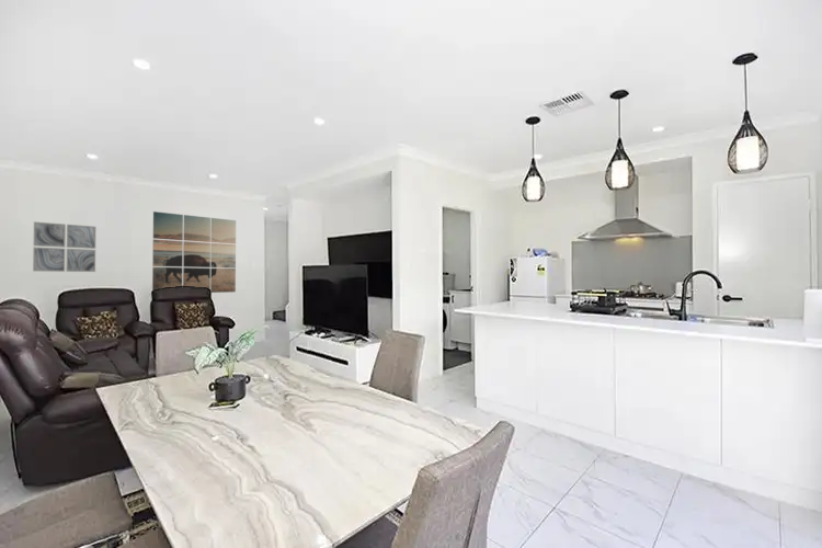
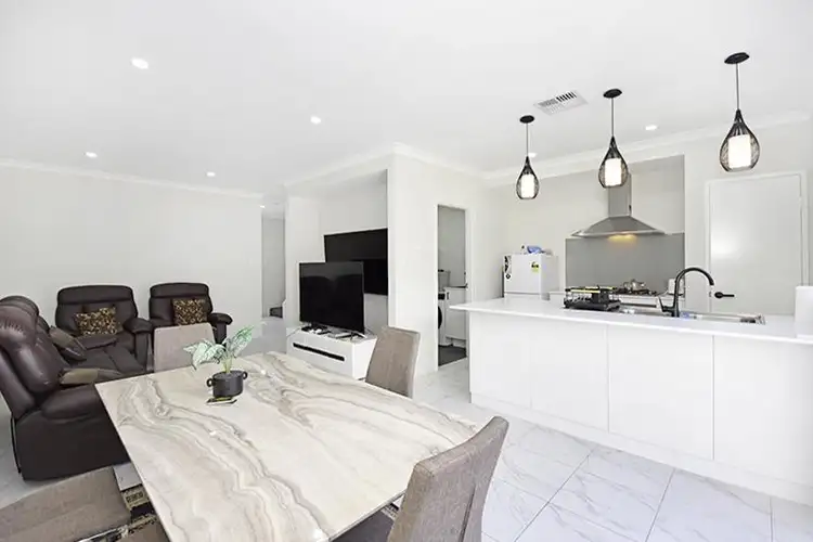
- wall art [151,210,237,294]
- wall art [32,220,96,273]
